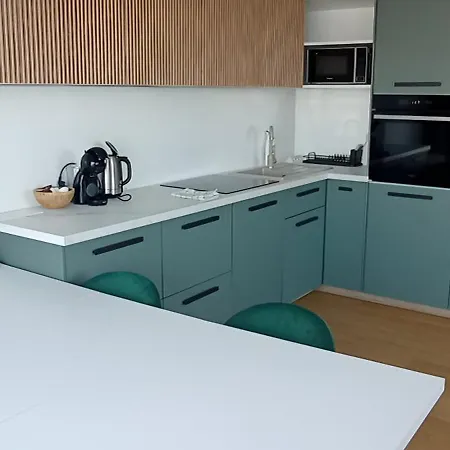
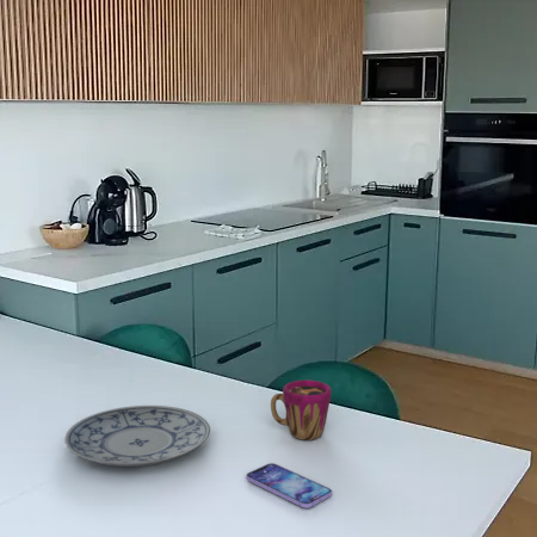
+ plate [63,405,211,468]
+ smartphone [245,462,333,510]
+ cup [270,379,333,442]
